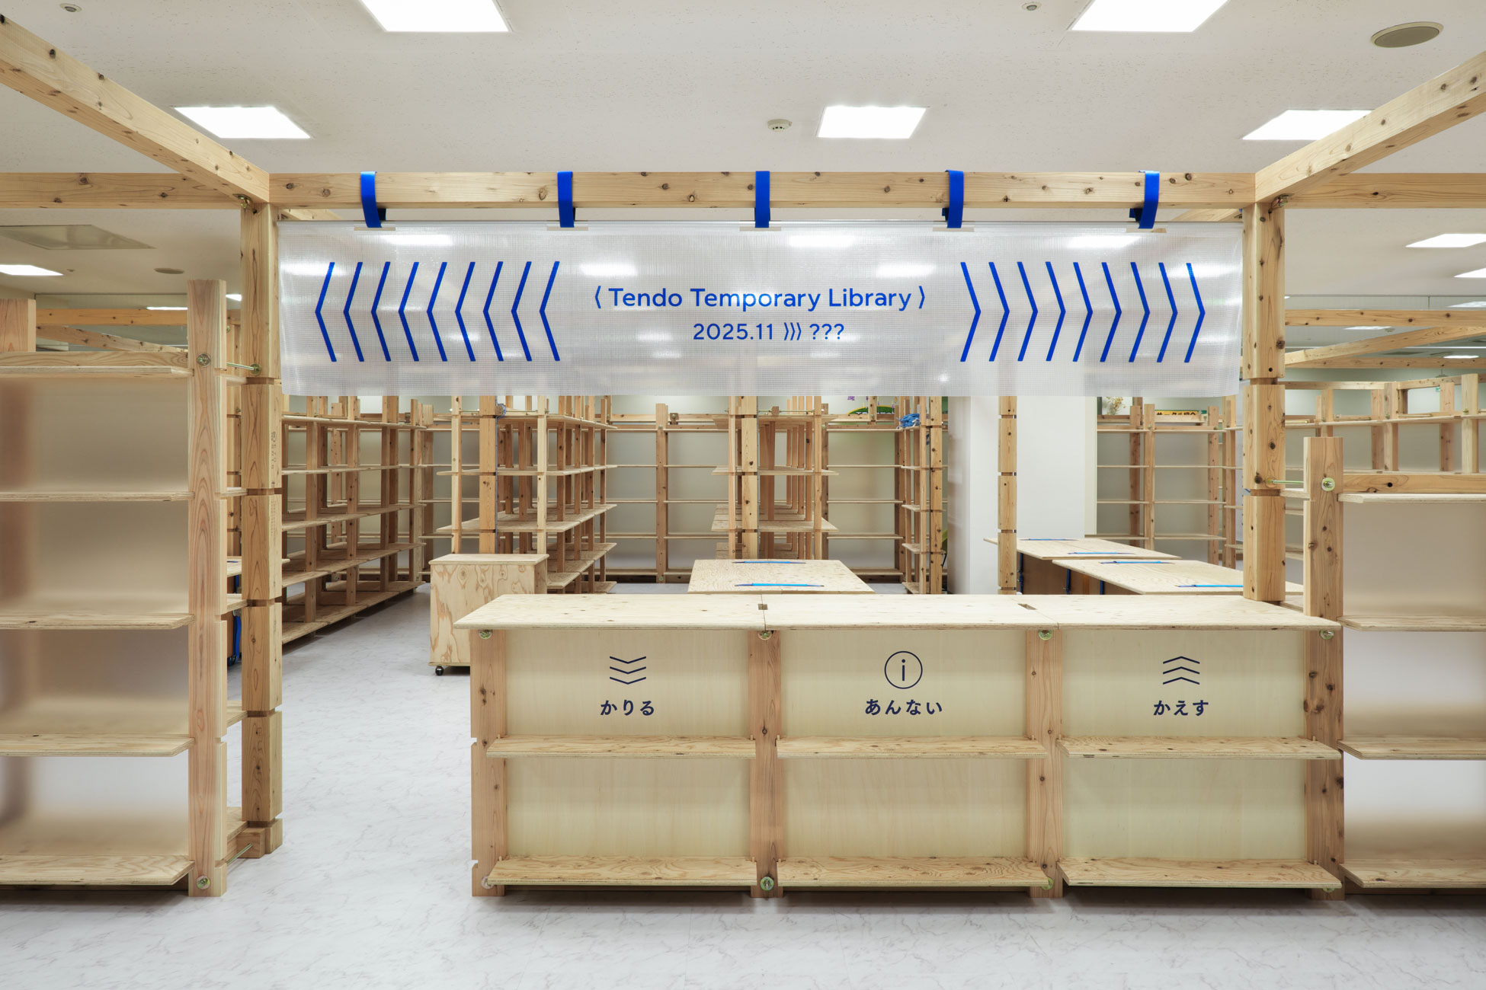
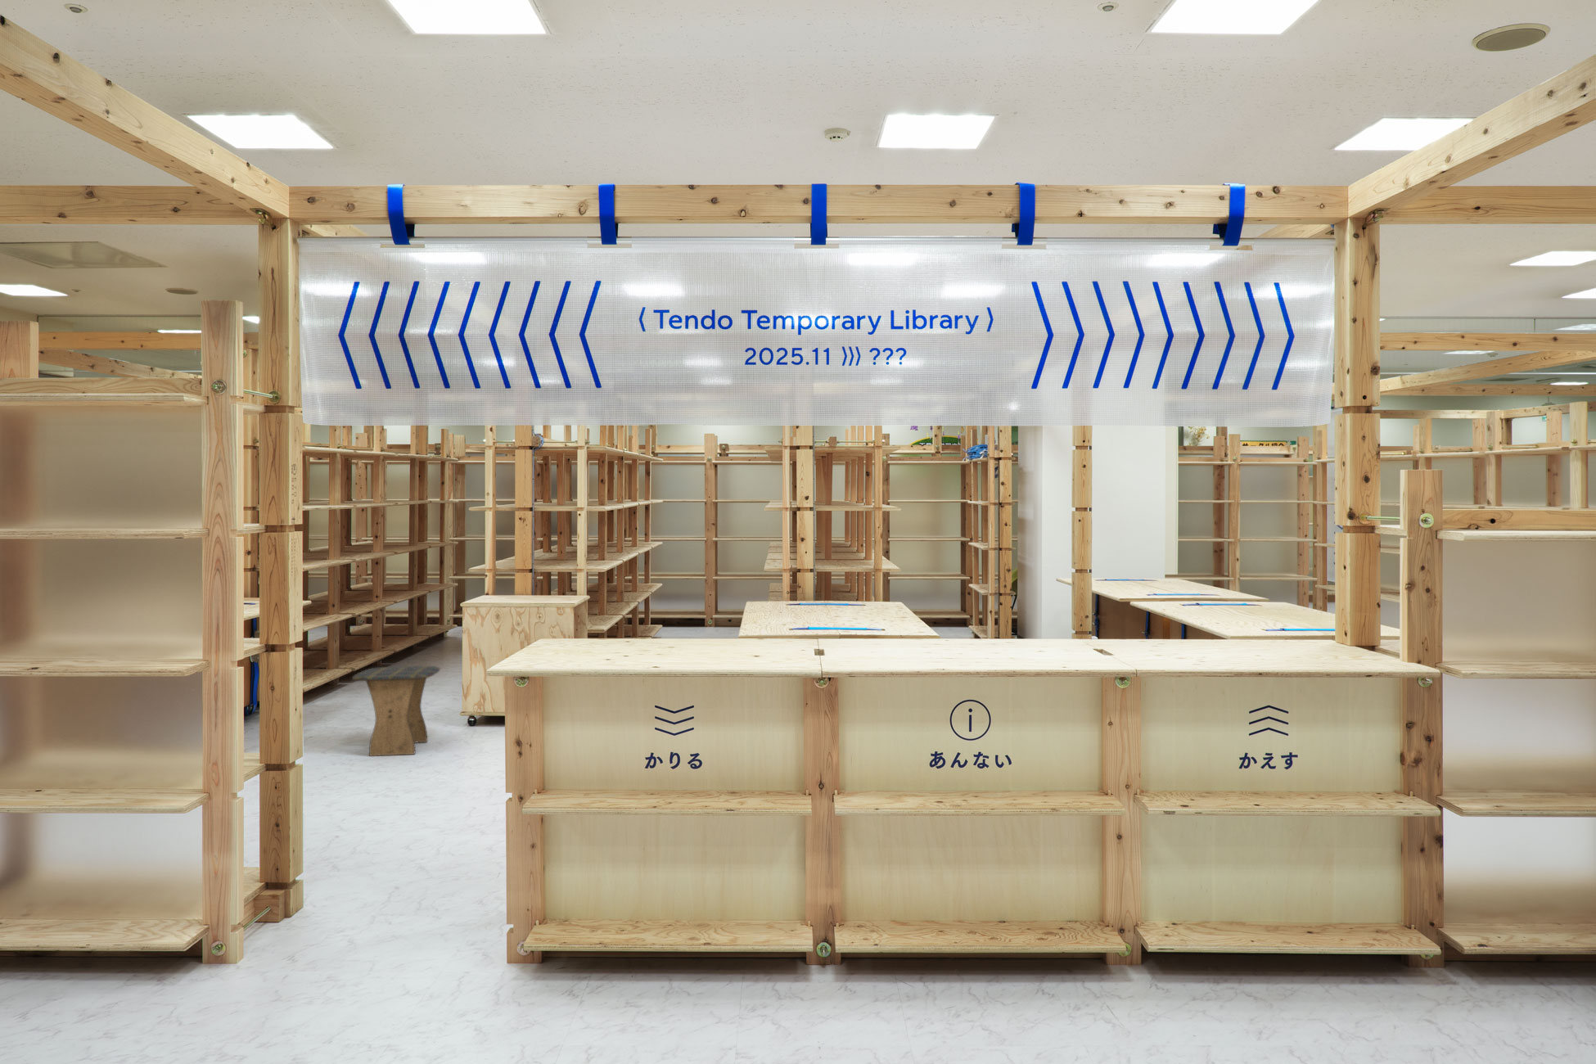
+ stool [352,665,441,758]
